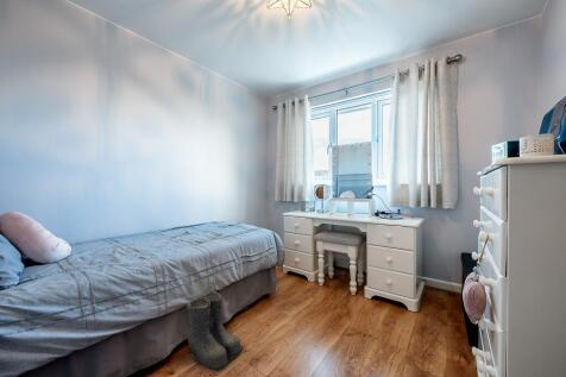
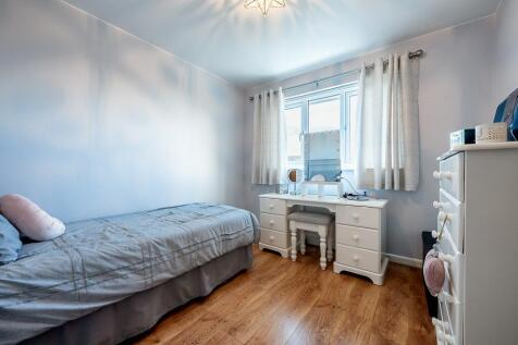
- boots [185,290,245,372]
